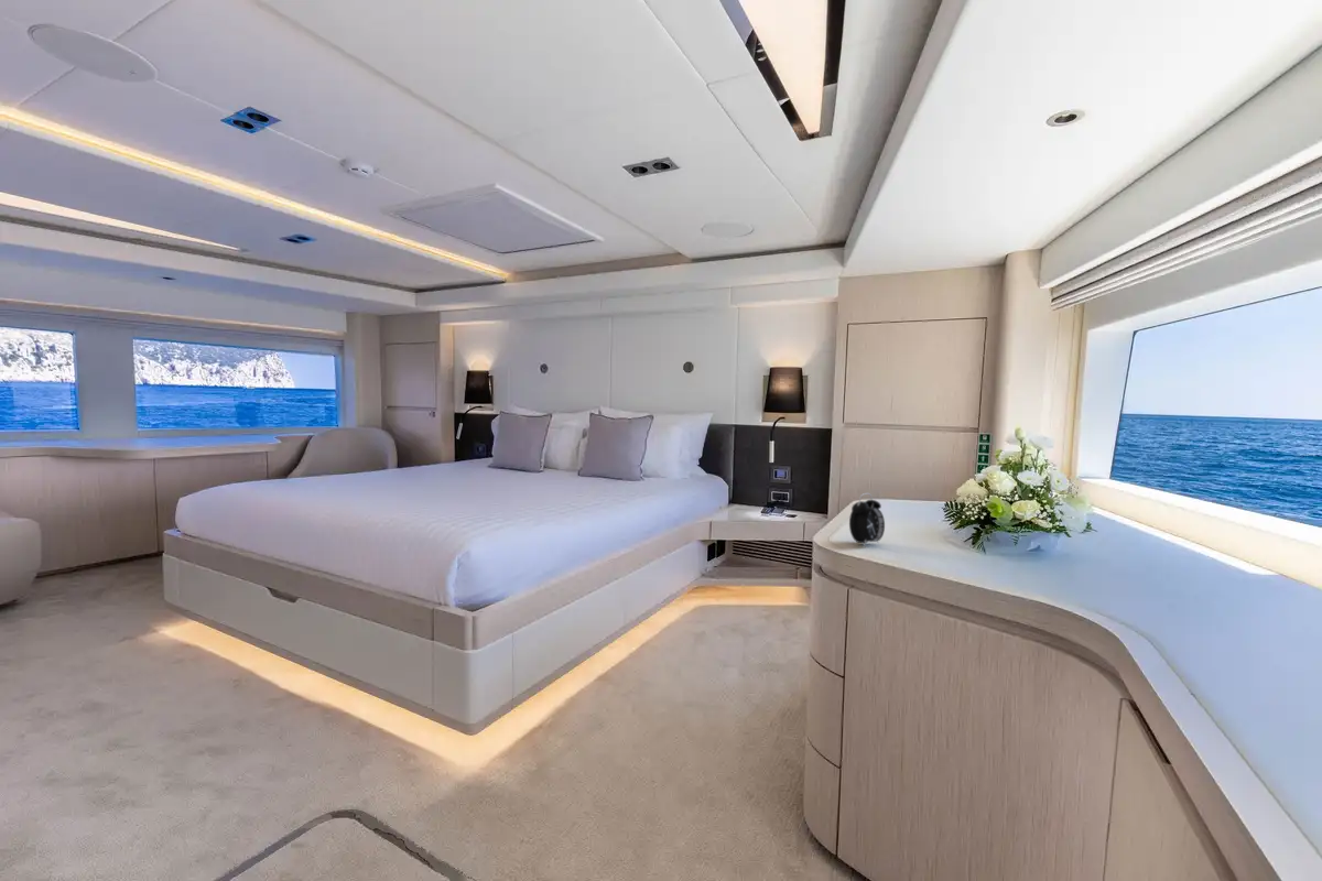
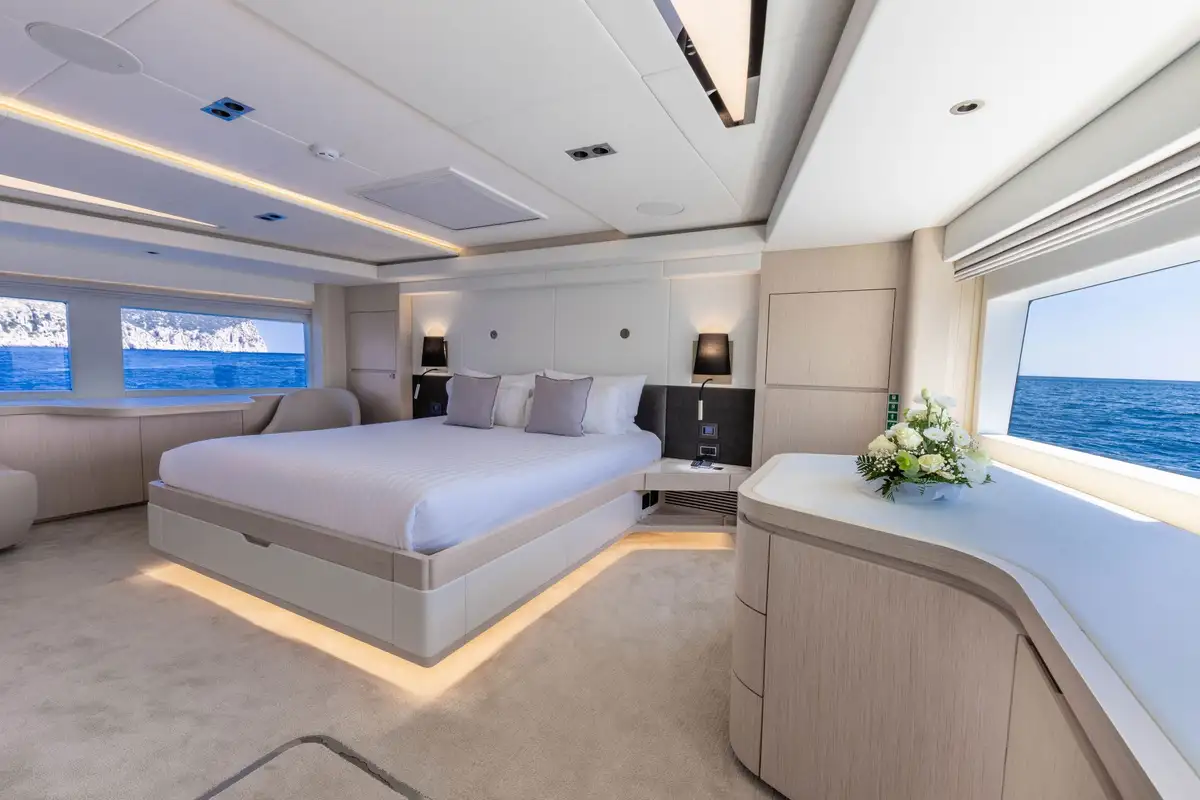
- alarm clock [848,492,886,548]
